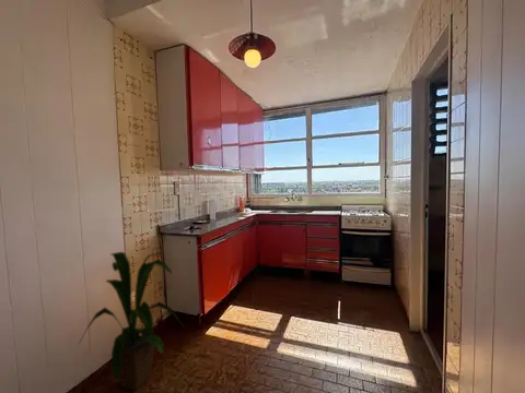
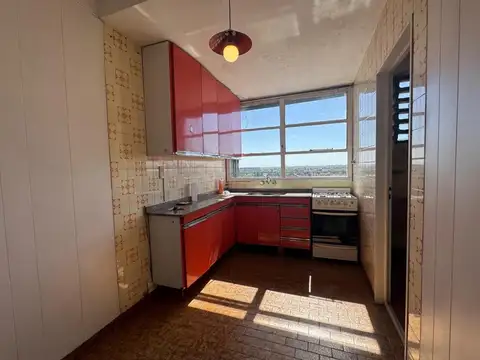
- house plant [78,251,186,392]
